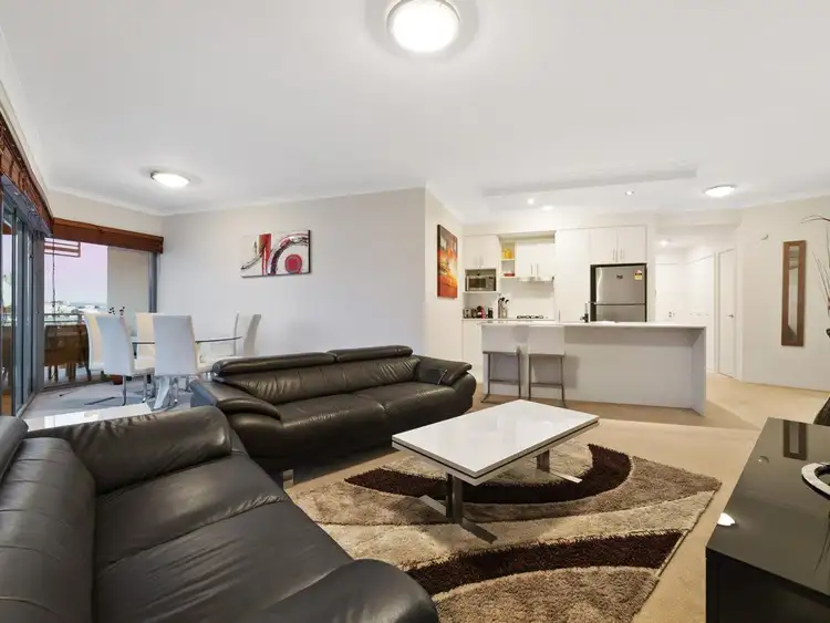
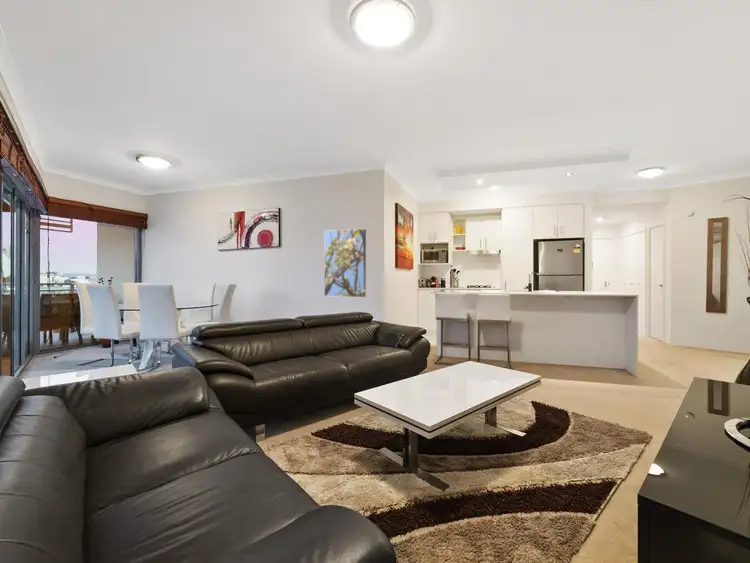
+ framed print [323,228,369,298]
